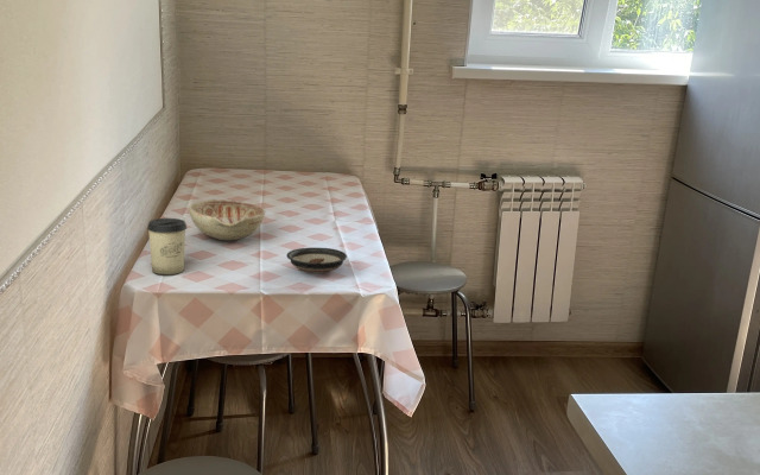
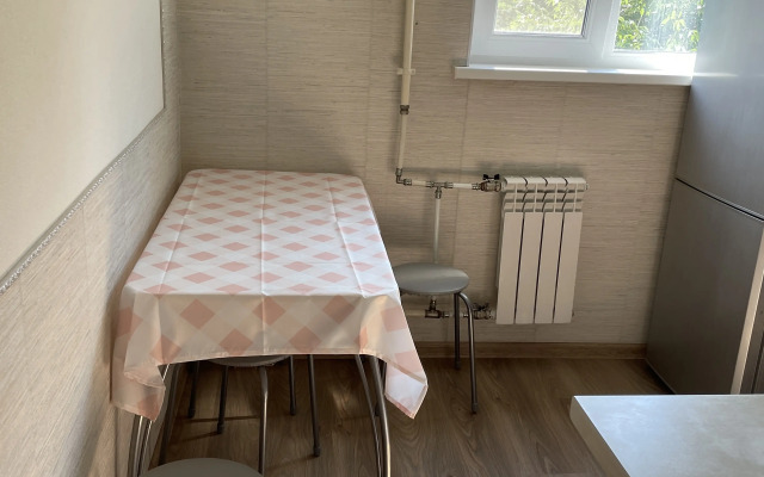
- cup [146,217,188,276]
- saucer [285,247,348,274]
- decorative bowl [188,198,266,241]
